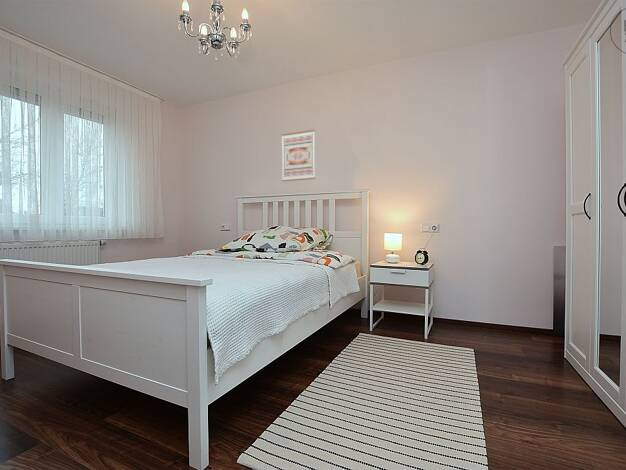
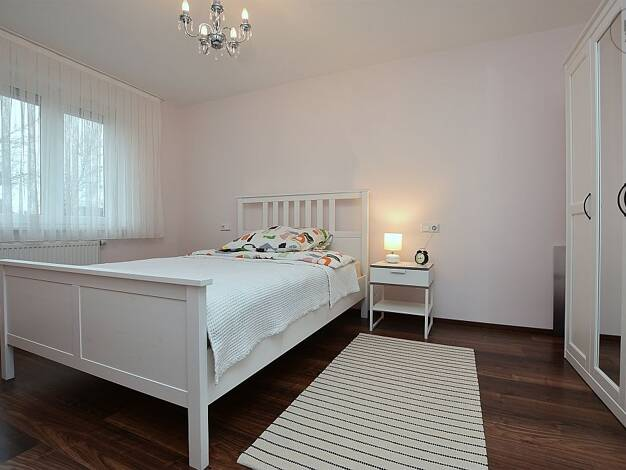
- wall art [281,128,316,182]
